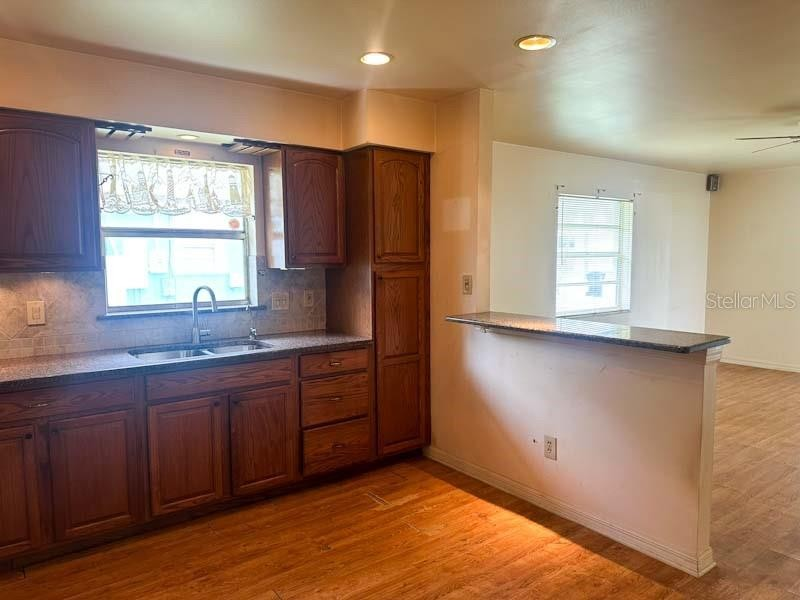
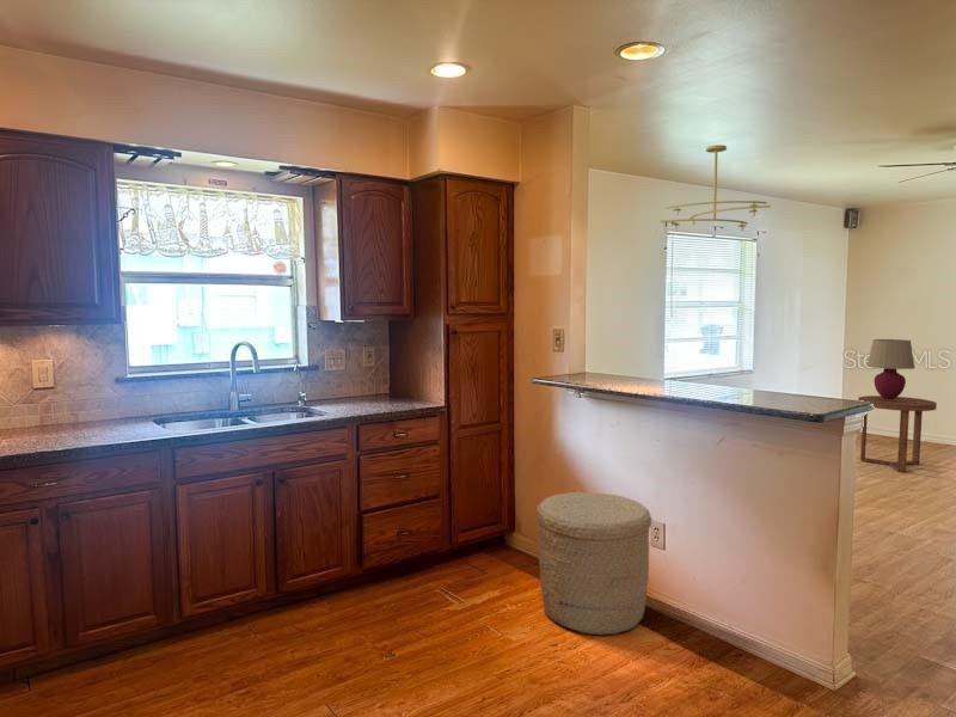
+ side table [857,394,938,473]
+ table lamp [865,338,917,399]
+ ceiling light fixture [658,143,772,232]
+ basket [534,491,652,636]
